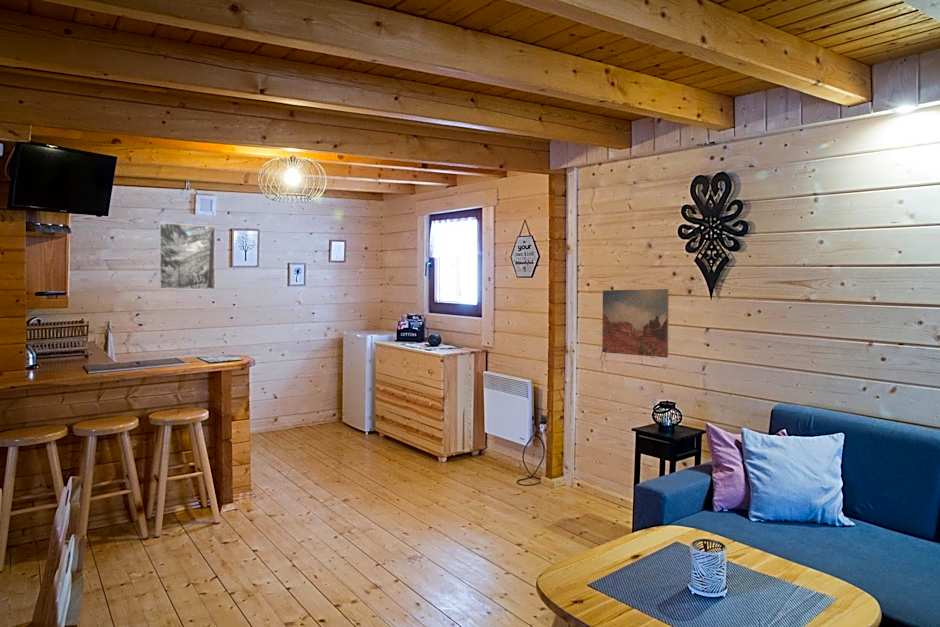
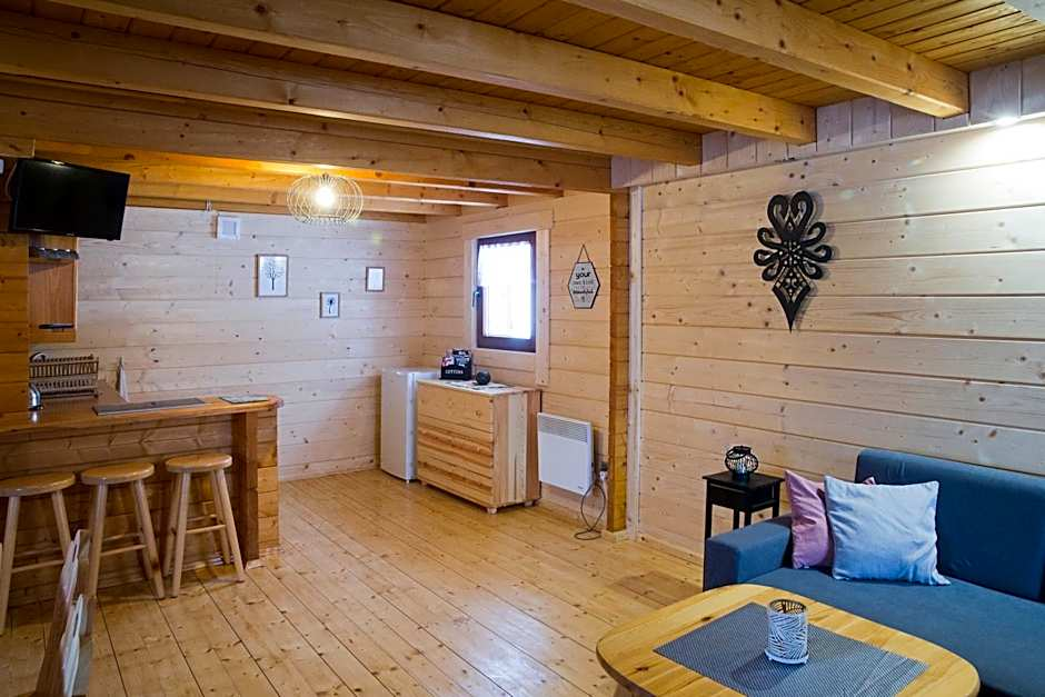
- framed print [158,222,216,291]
- wall art [601,288,670,358]
